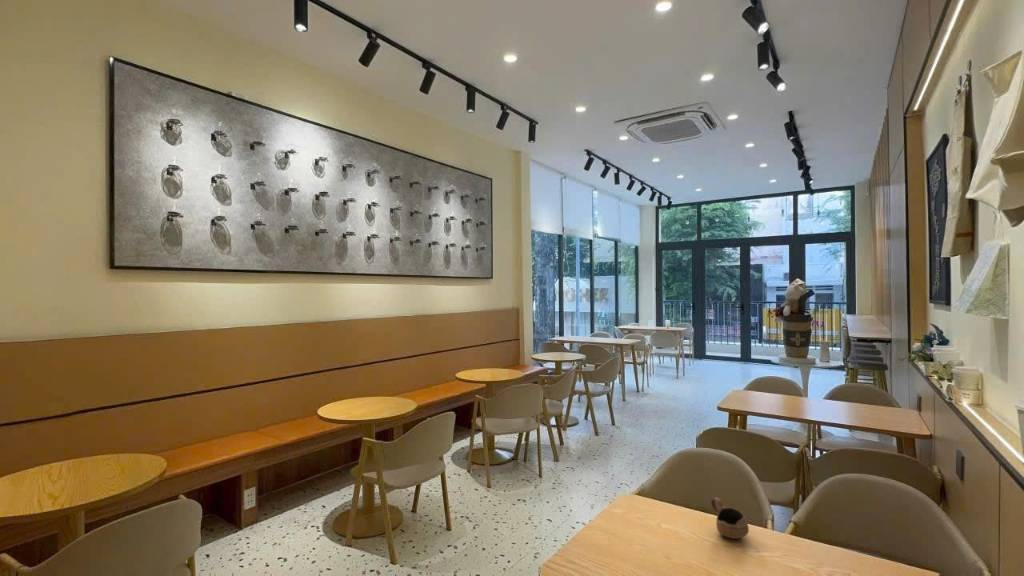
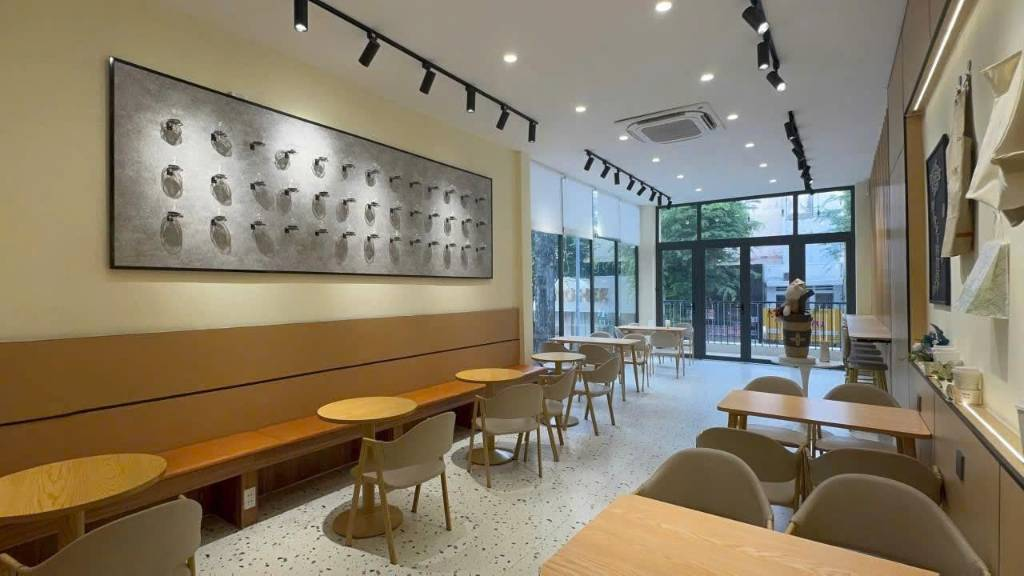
- cup [710,497,750,540]
